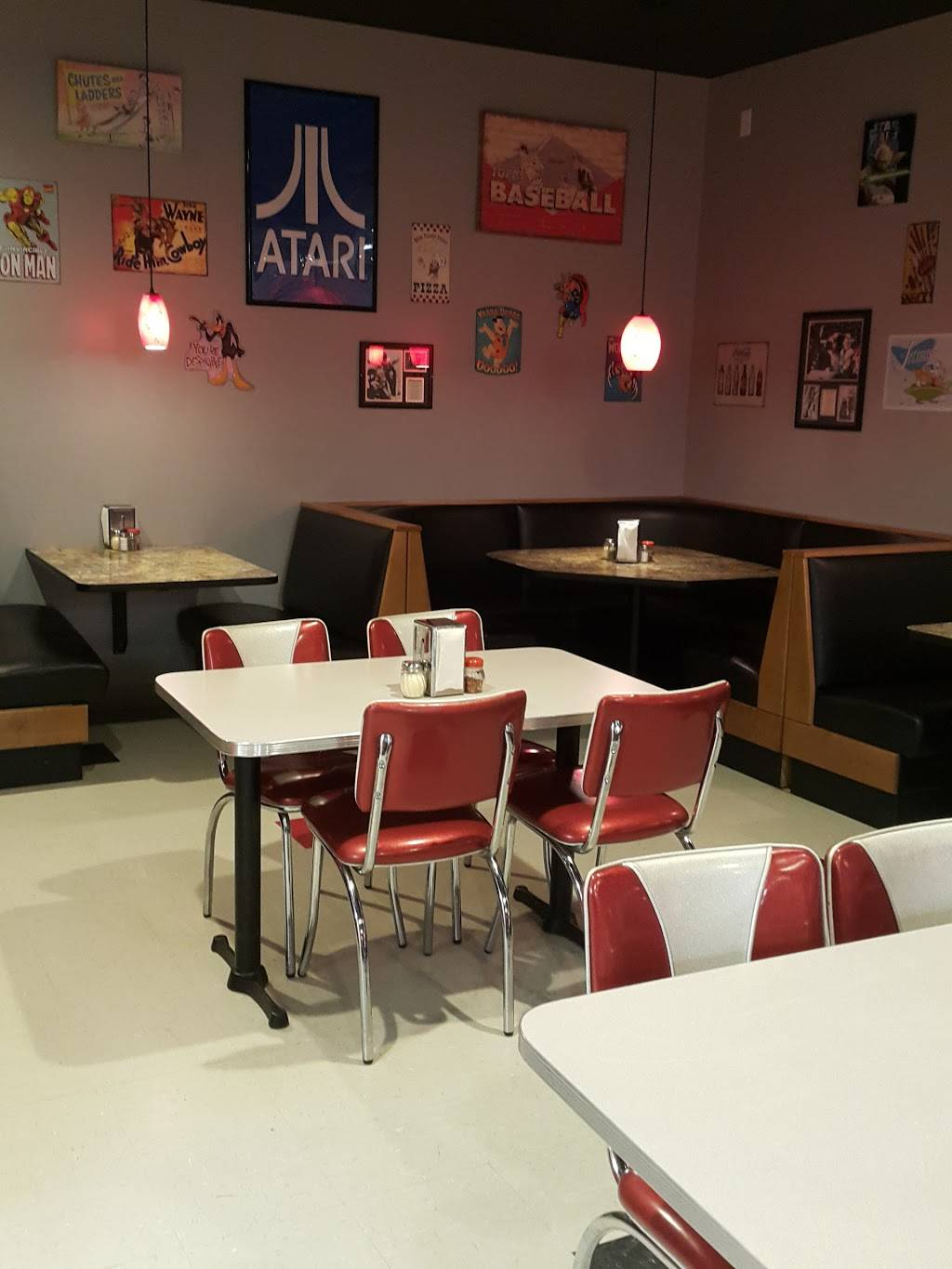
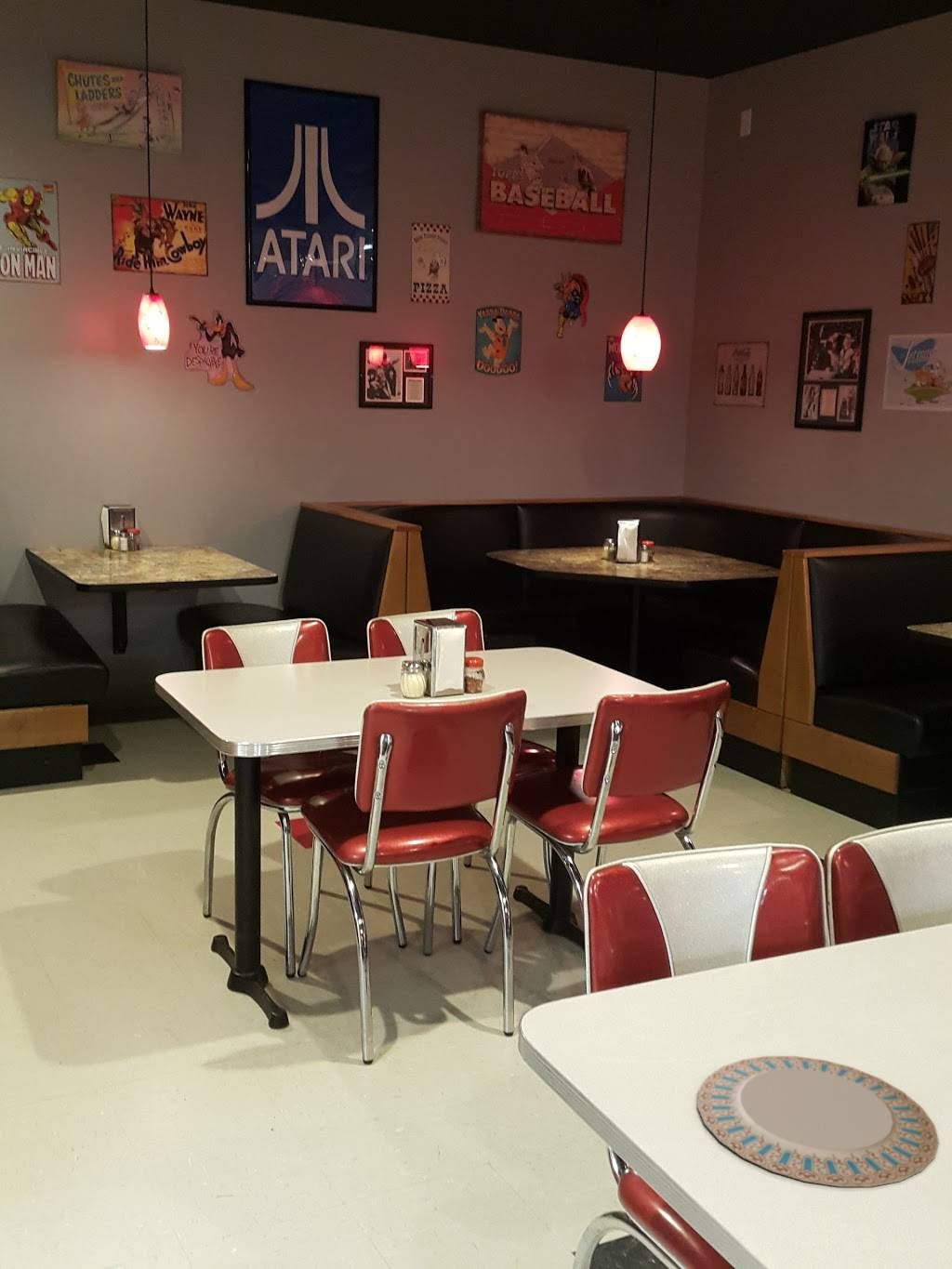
+ chinaware [696,1055,940,1188]
